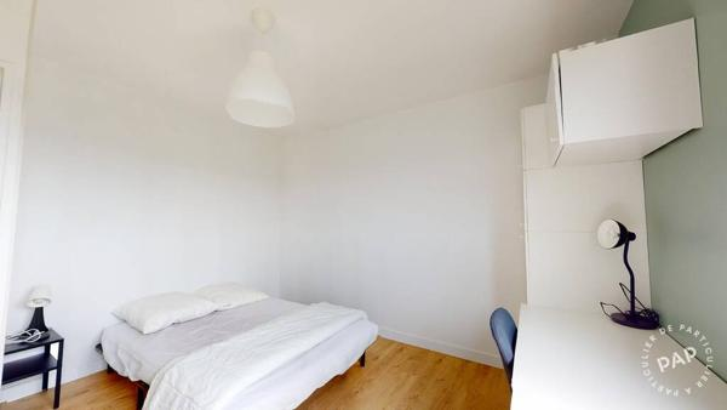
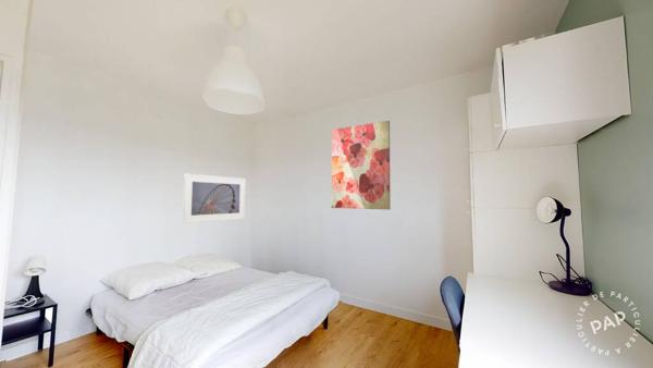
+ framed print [182,172,246,224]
+ wall art [331,120,392,211]
